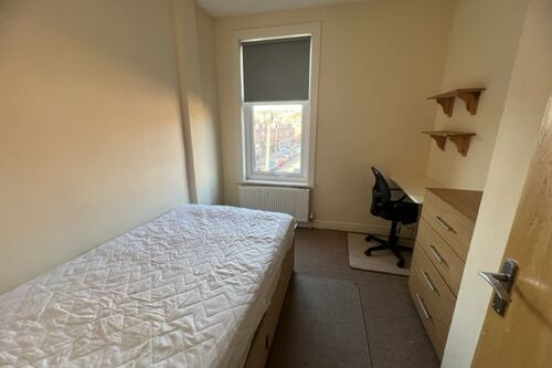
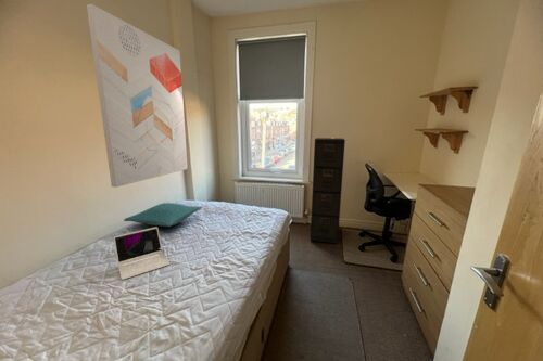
+ pillow [123,202,203,228]
+ wall art [86,3,189,189]
+ laptop [113,227,171,281]
+ filing cabinet [310,137,346,244]
